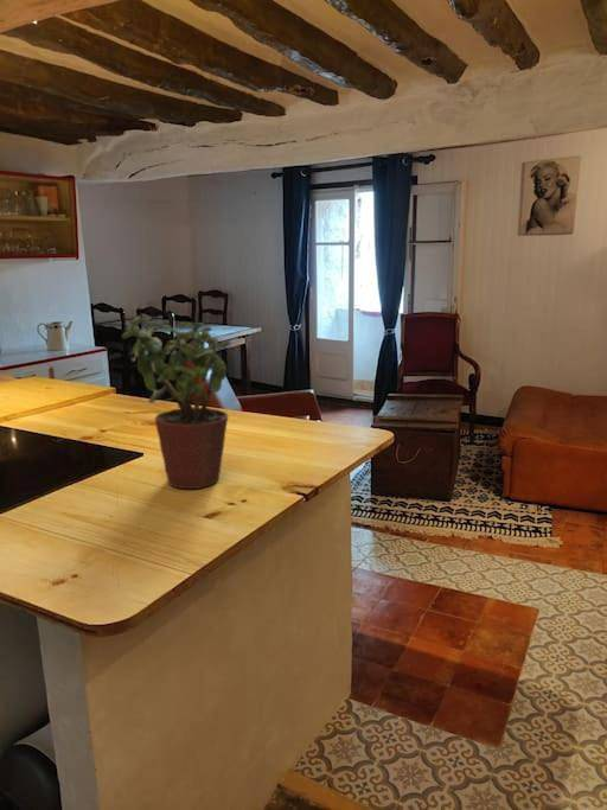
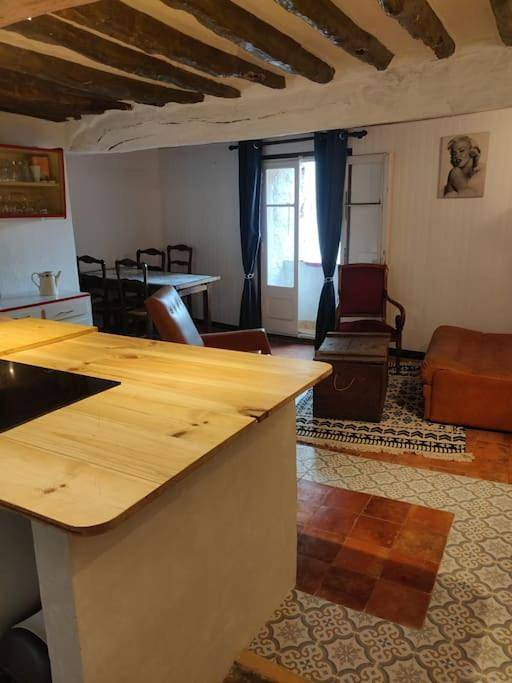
- potted plant [121,314,231,490]
